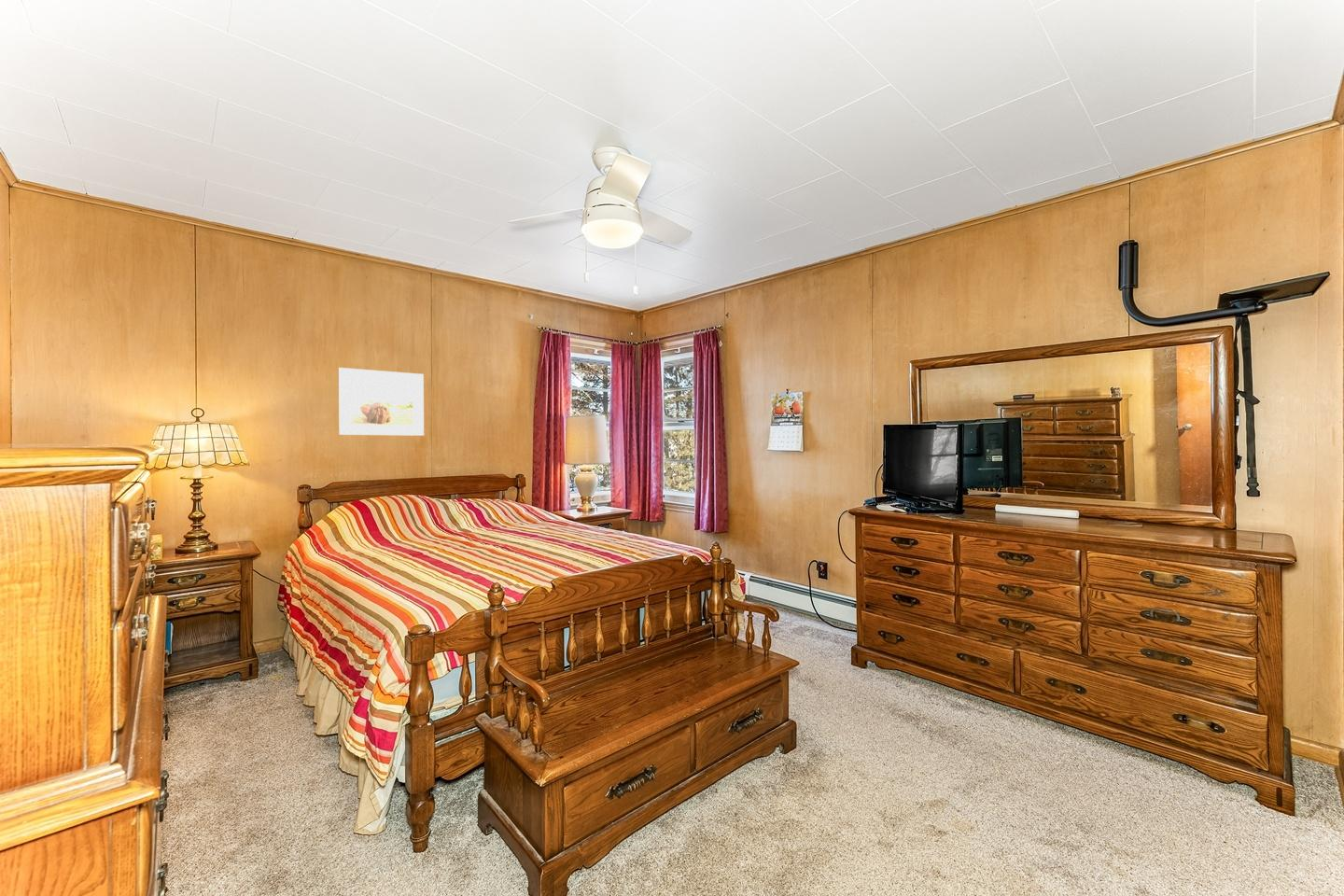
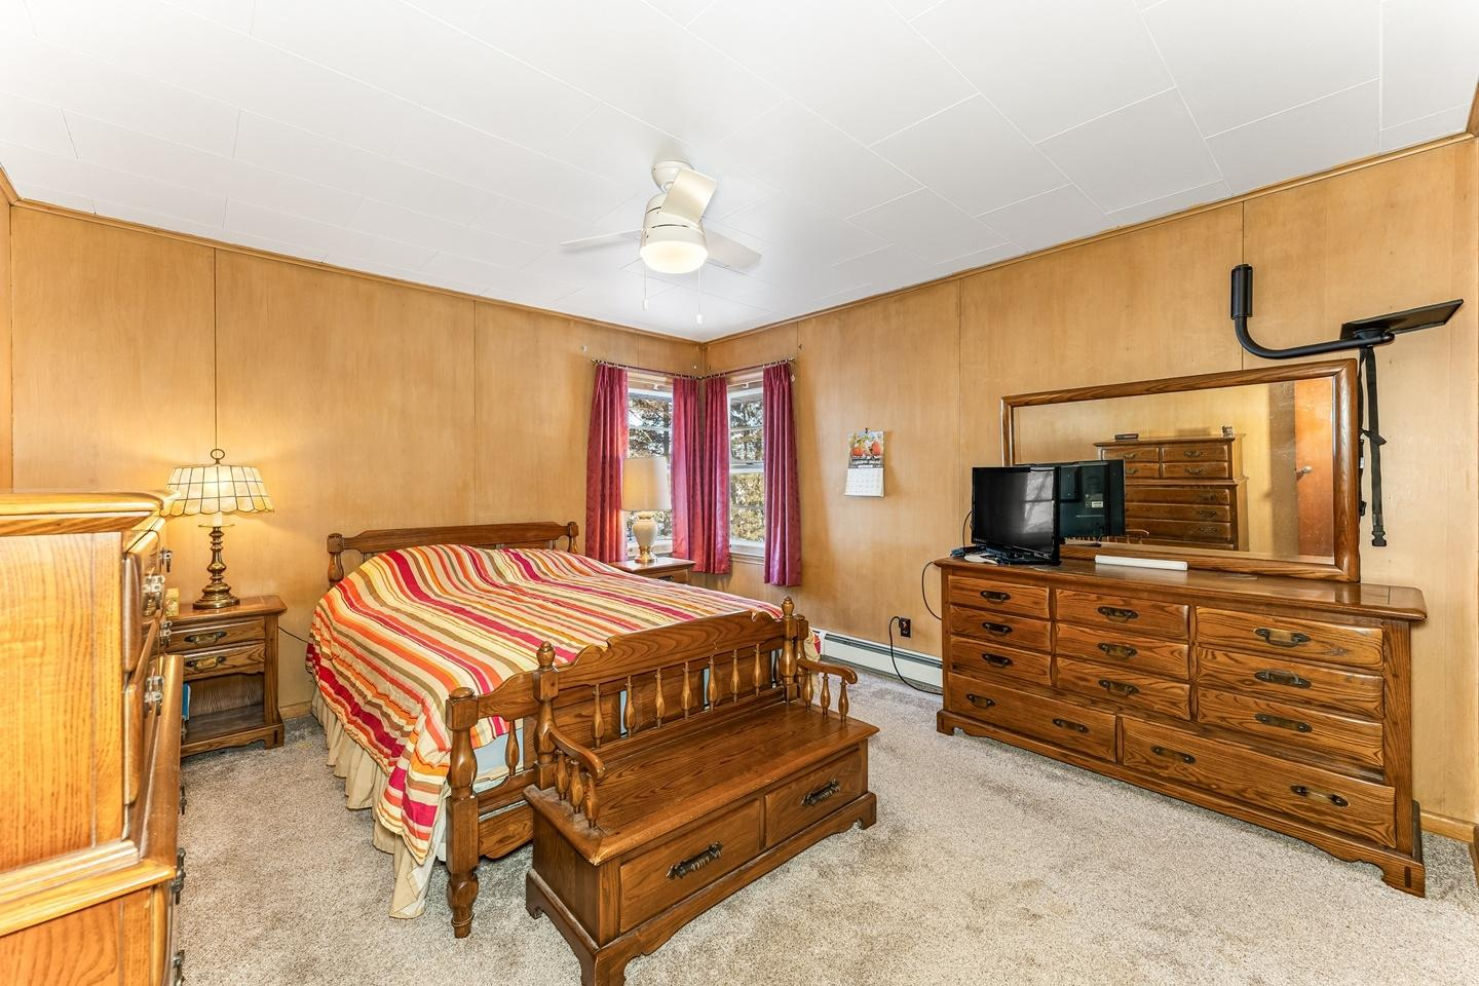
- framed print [338,367,425,437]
